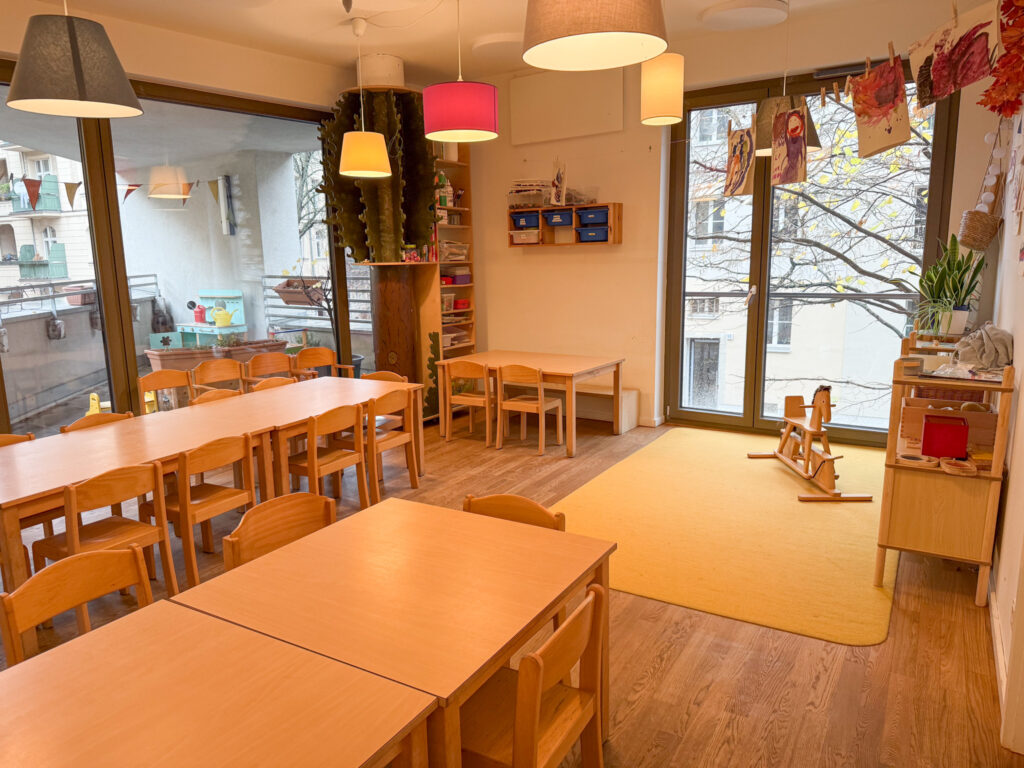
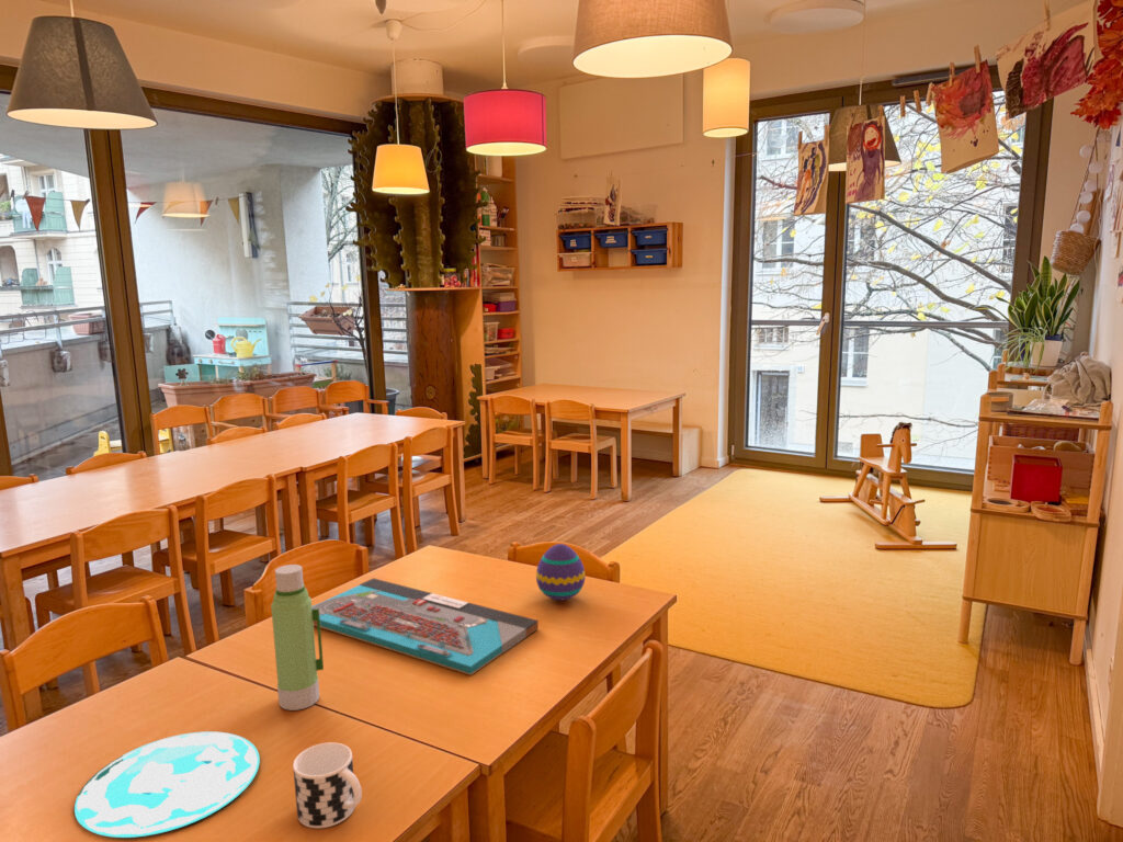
+ board game [311,577,540,676]
+ cup [292,741,363,829]
+ plate [73,730,261,839]
+ water bottle [270,564,325,712]
+ decorative egg [535,543,587,602]
